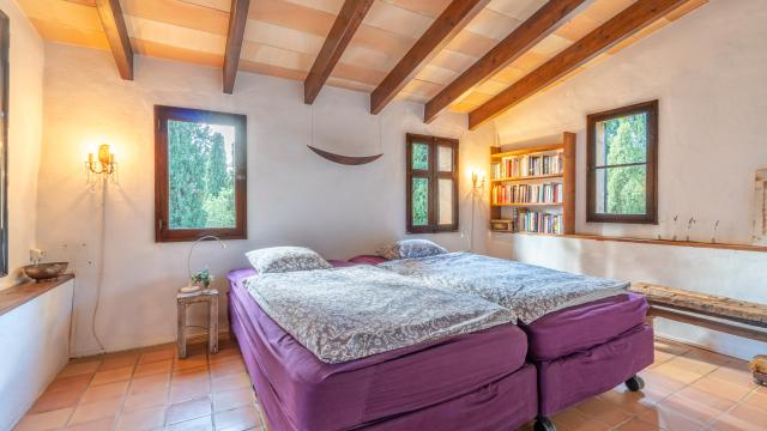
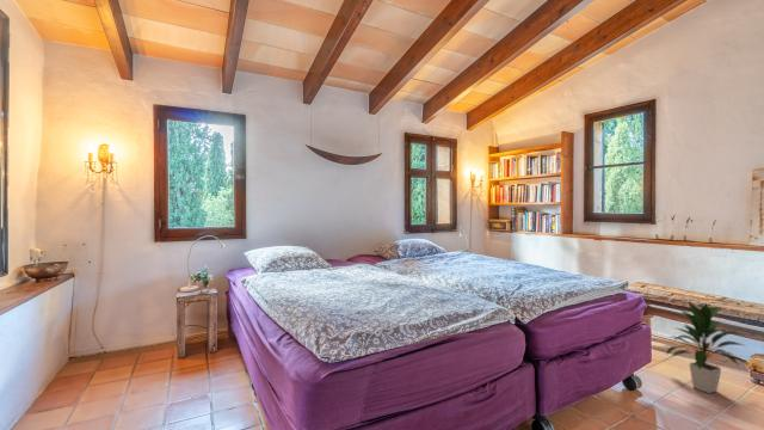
+ indoor plant [665,300,751,394]
